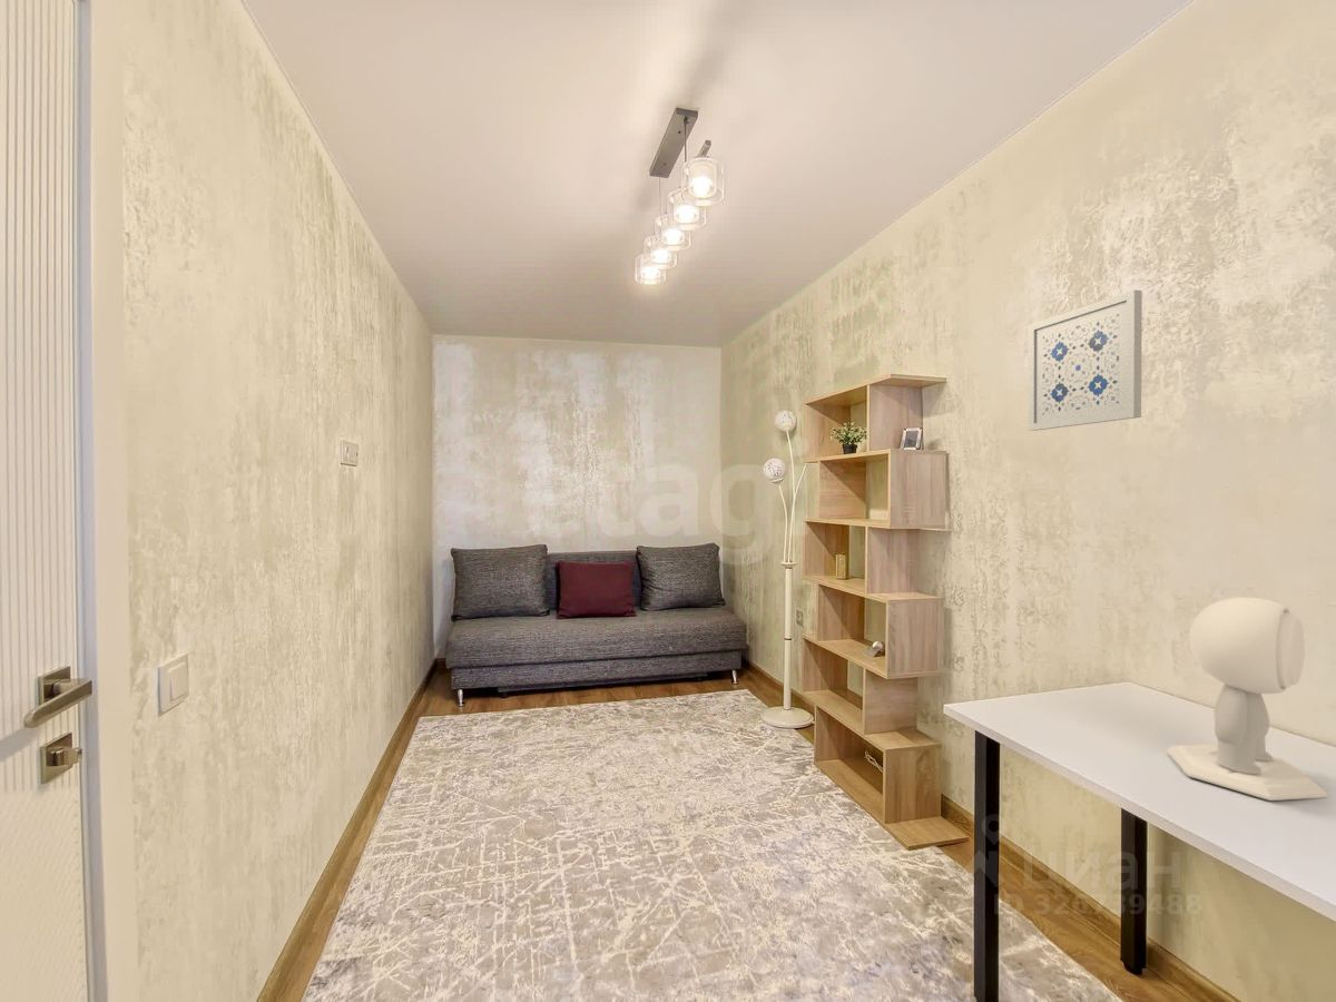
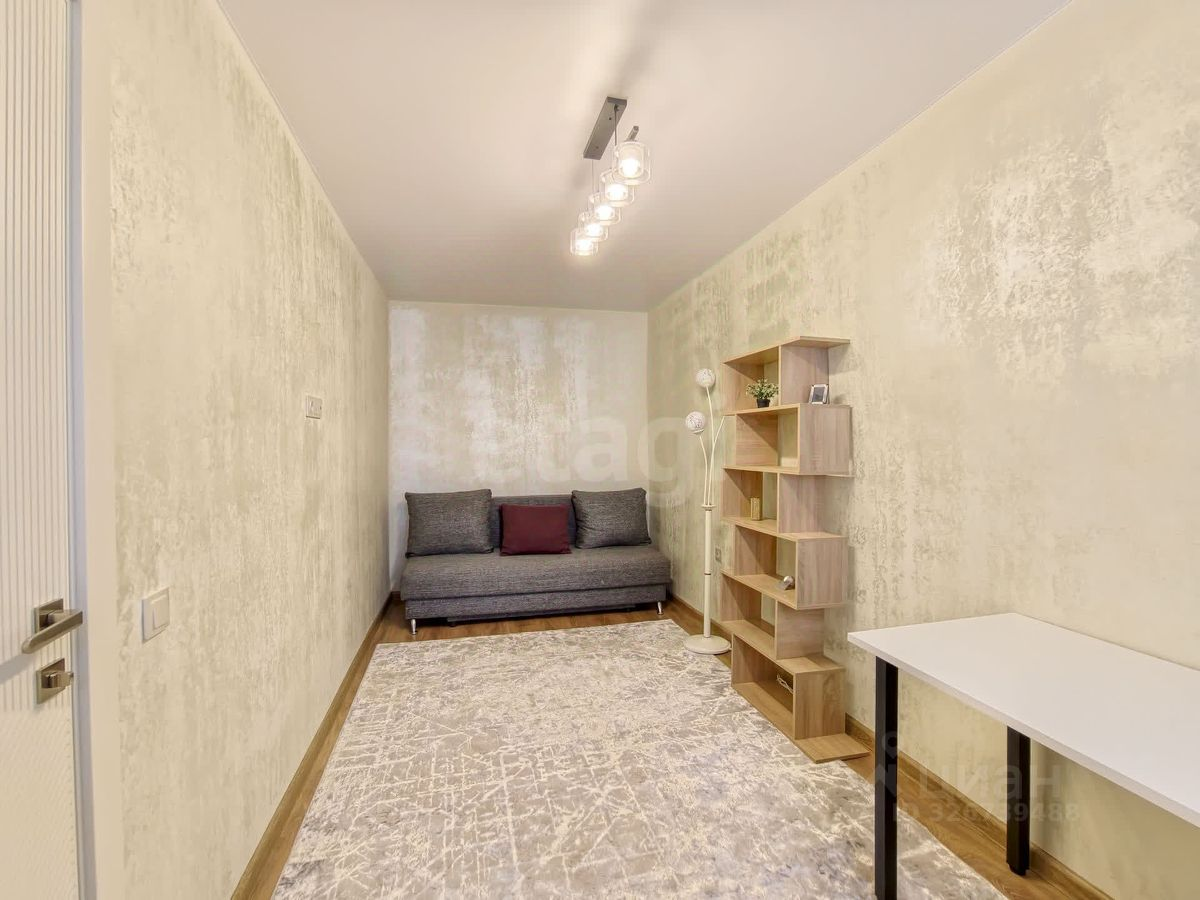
- desk lamp [1166,596,1328,802]
- wall art [1028,288,1143,432]
